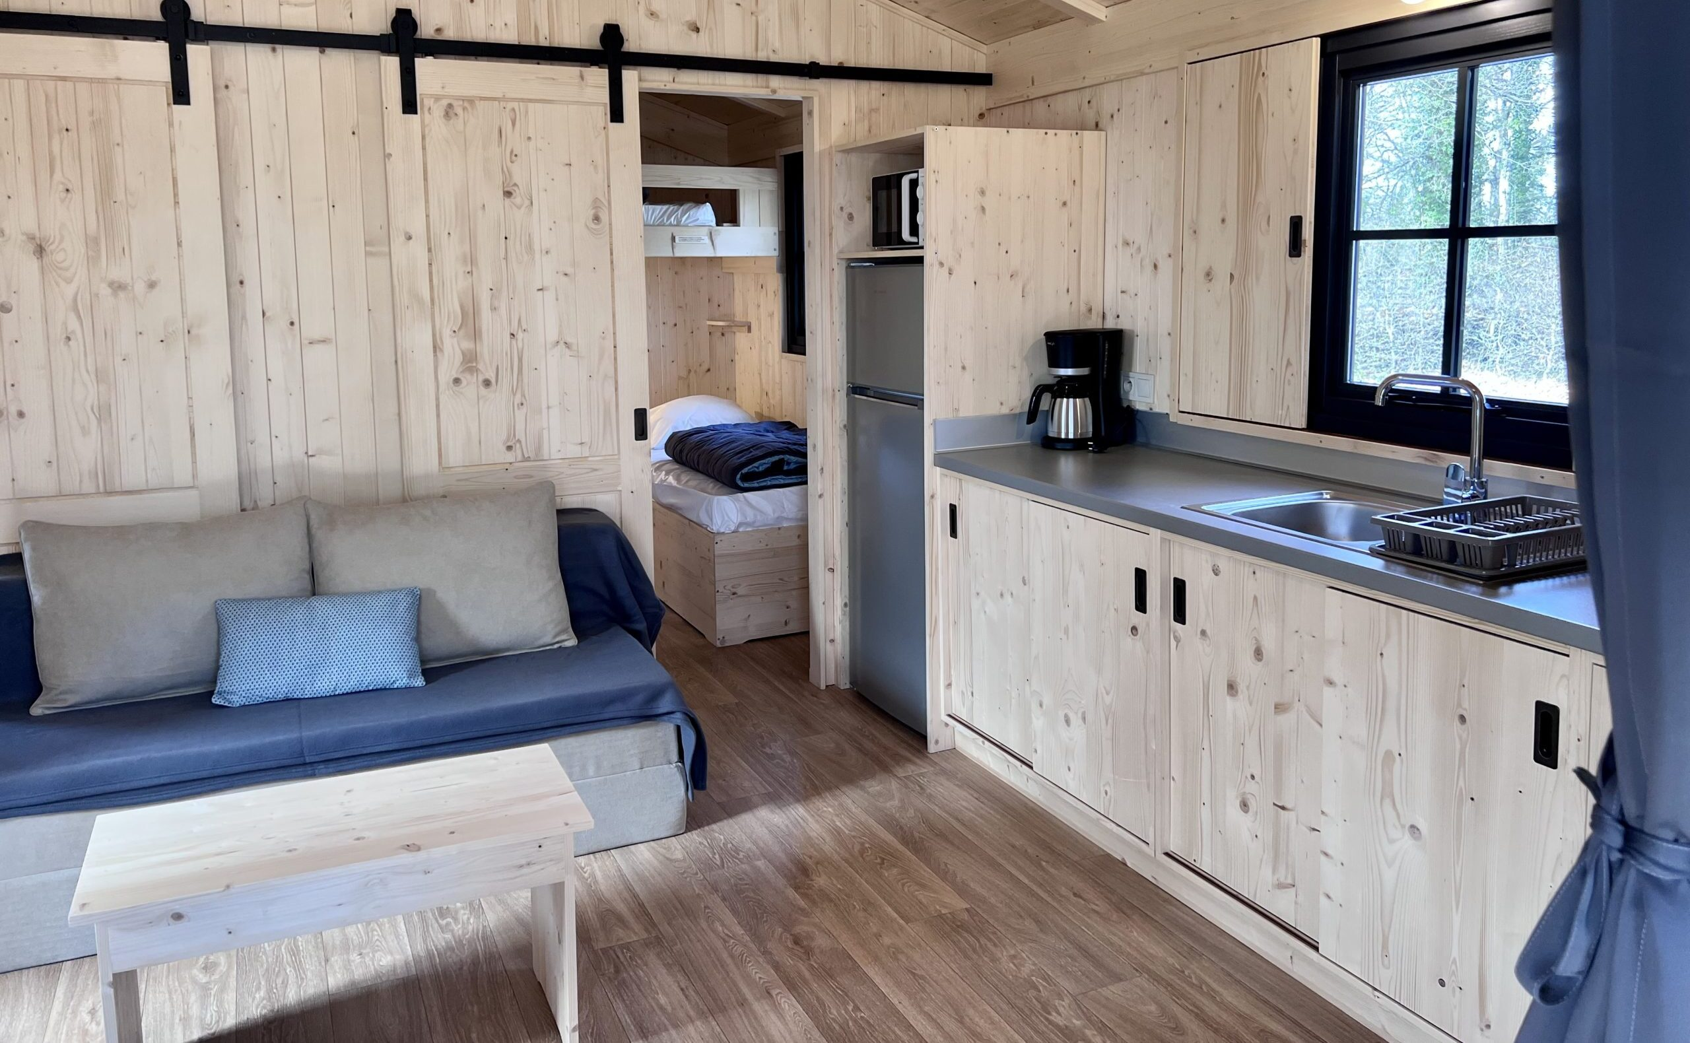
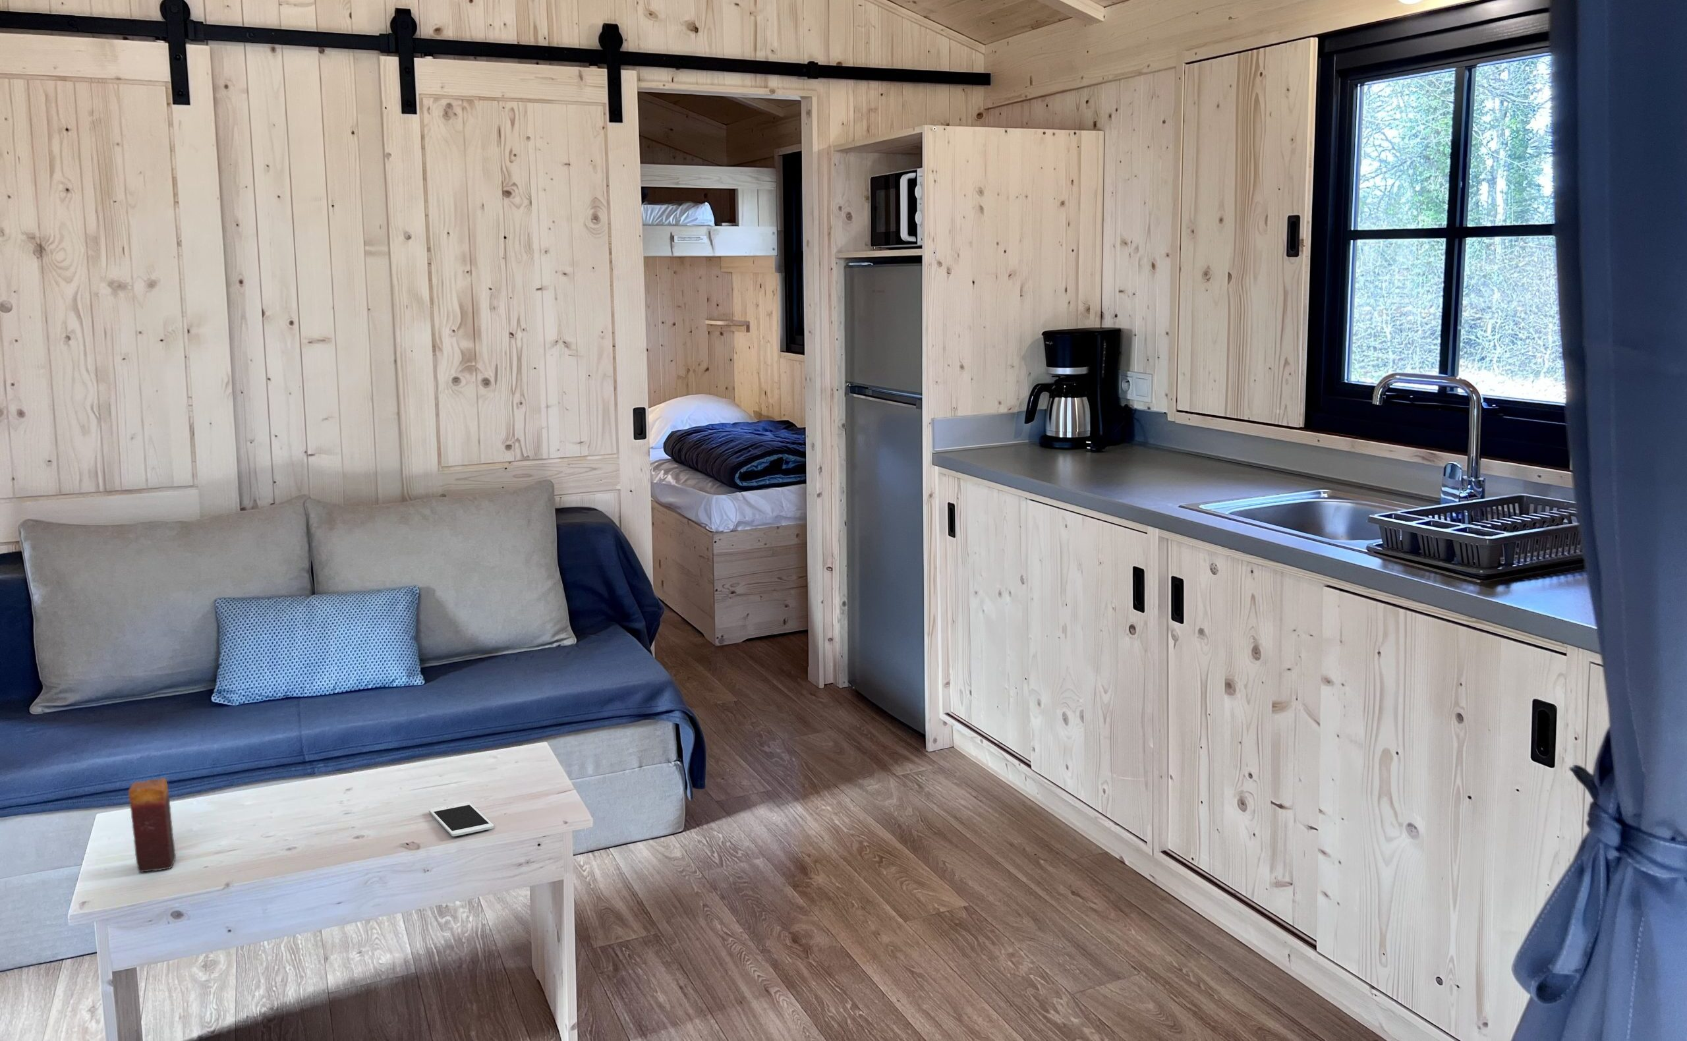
+ candle [128,777,177,874]
+ cell phone [428,801,494,836]
